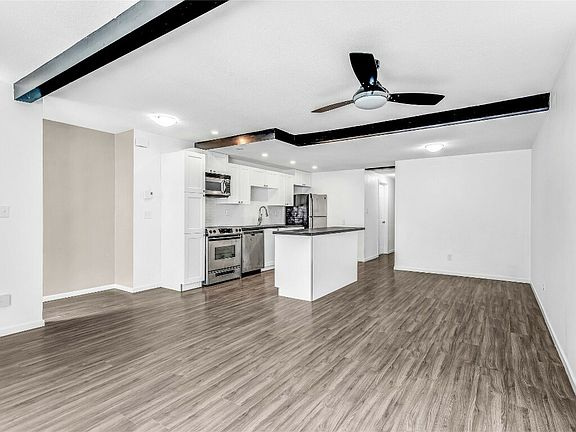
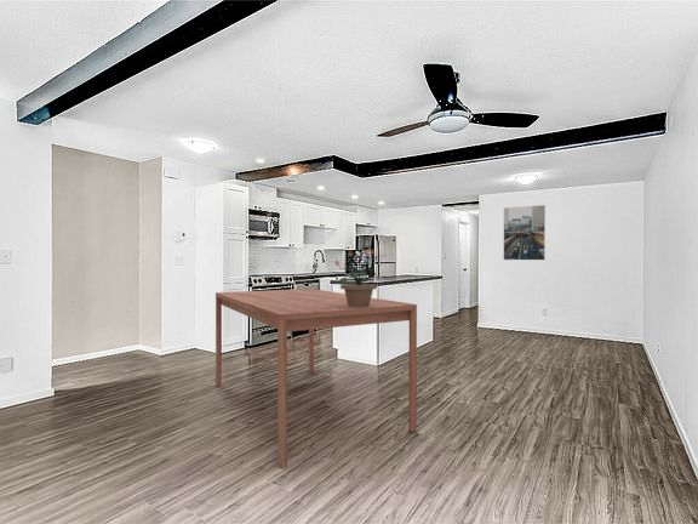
+ dining table [214,287,418,468]
+ potted plant [333,247,388,307]
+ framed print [503,204,547,261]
